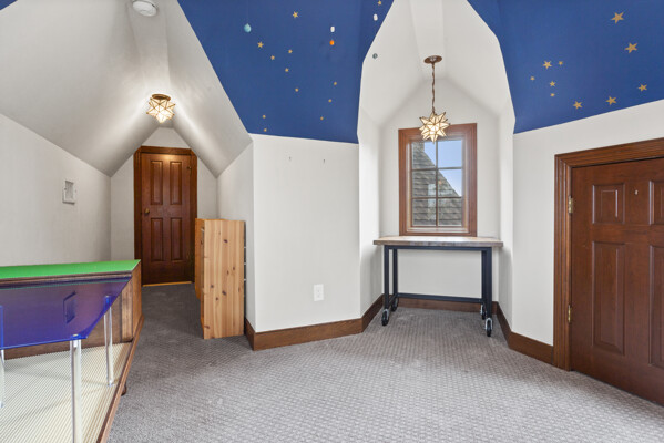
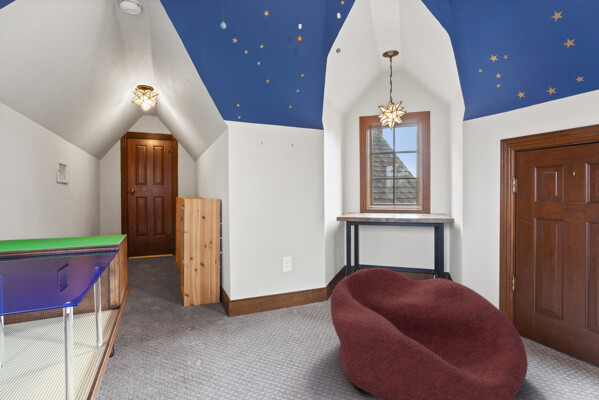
+ bean bag chair [330,267,529,400]
